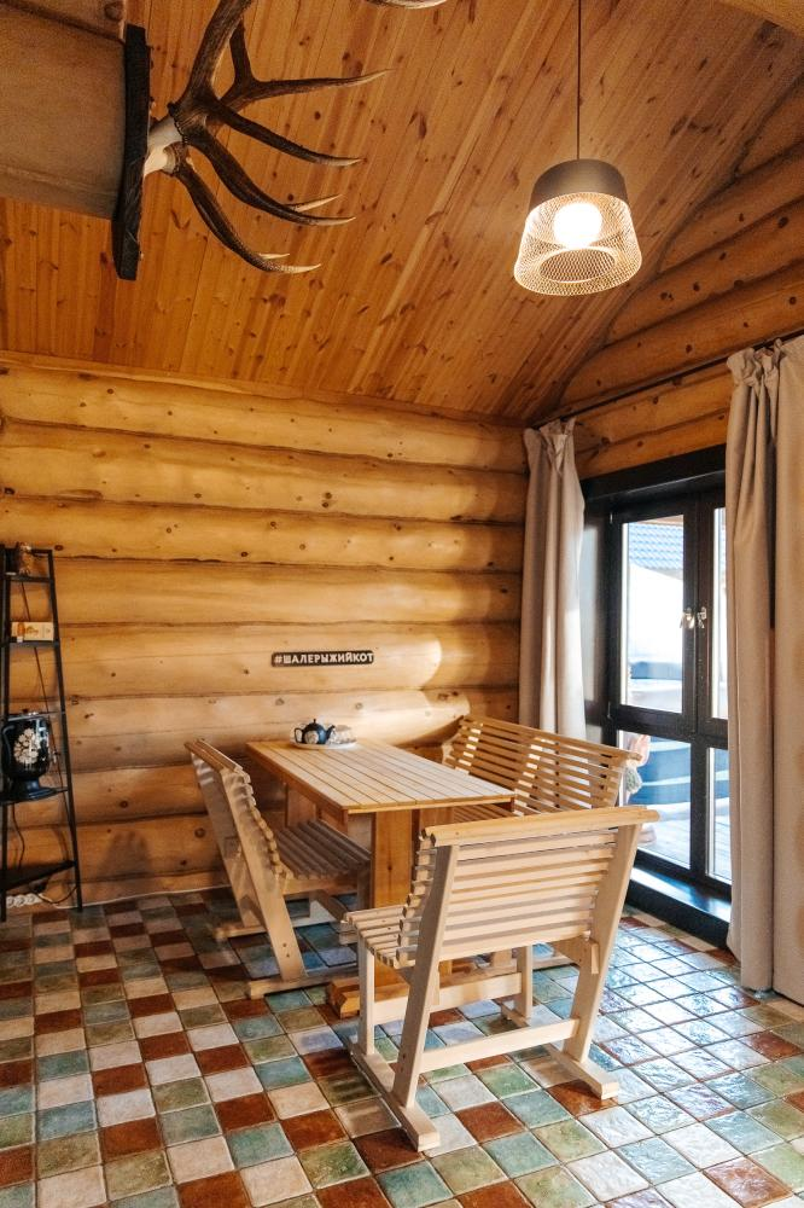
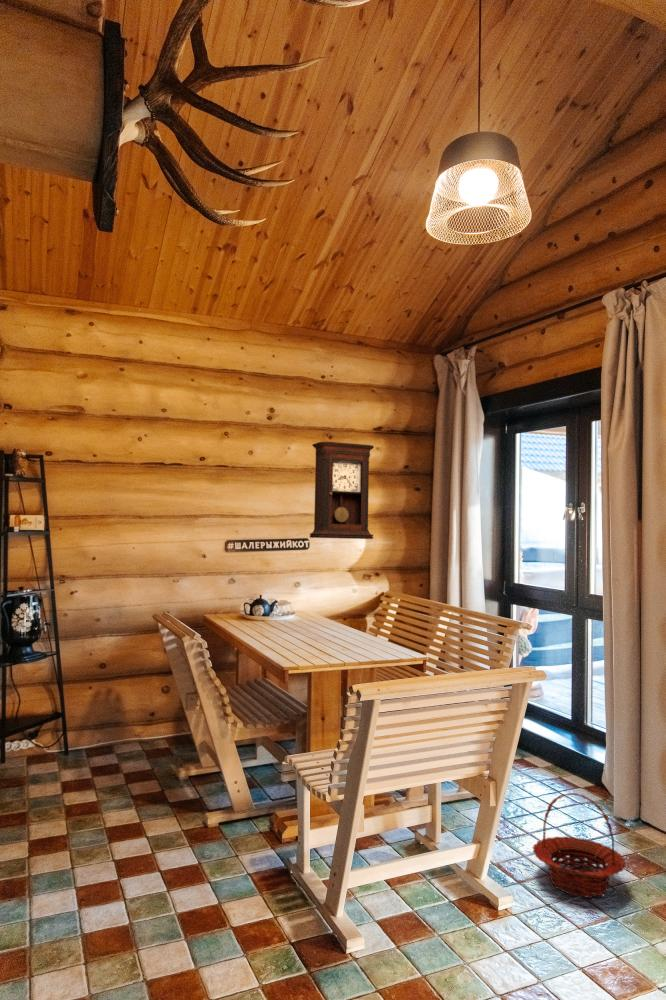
+ pendulum clock [309,441,375,540]
+ basket [531,792,627,899]
